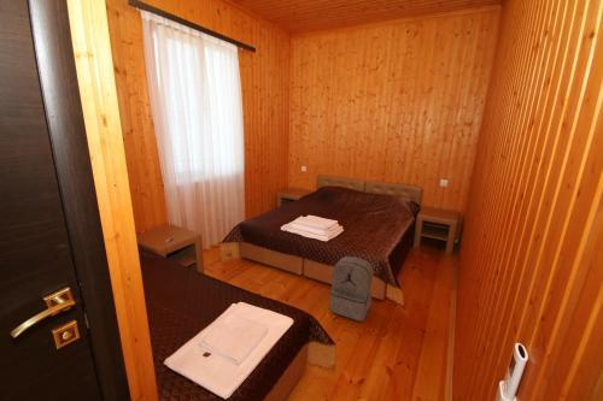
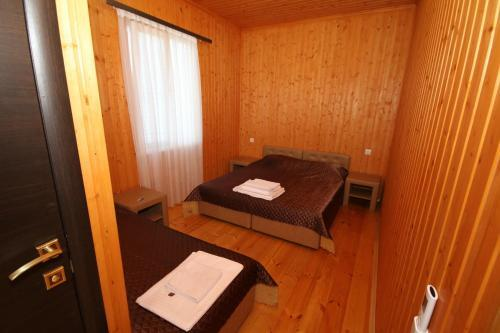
- backpack [329,255,374,323]
